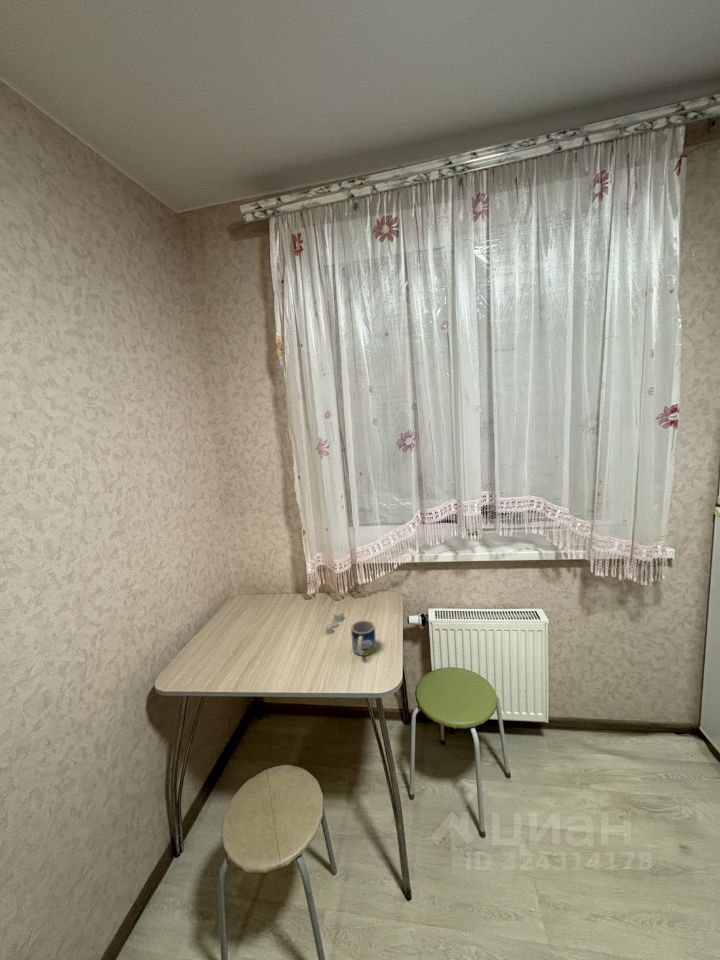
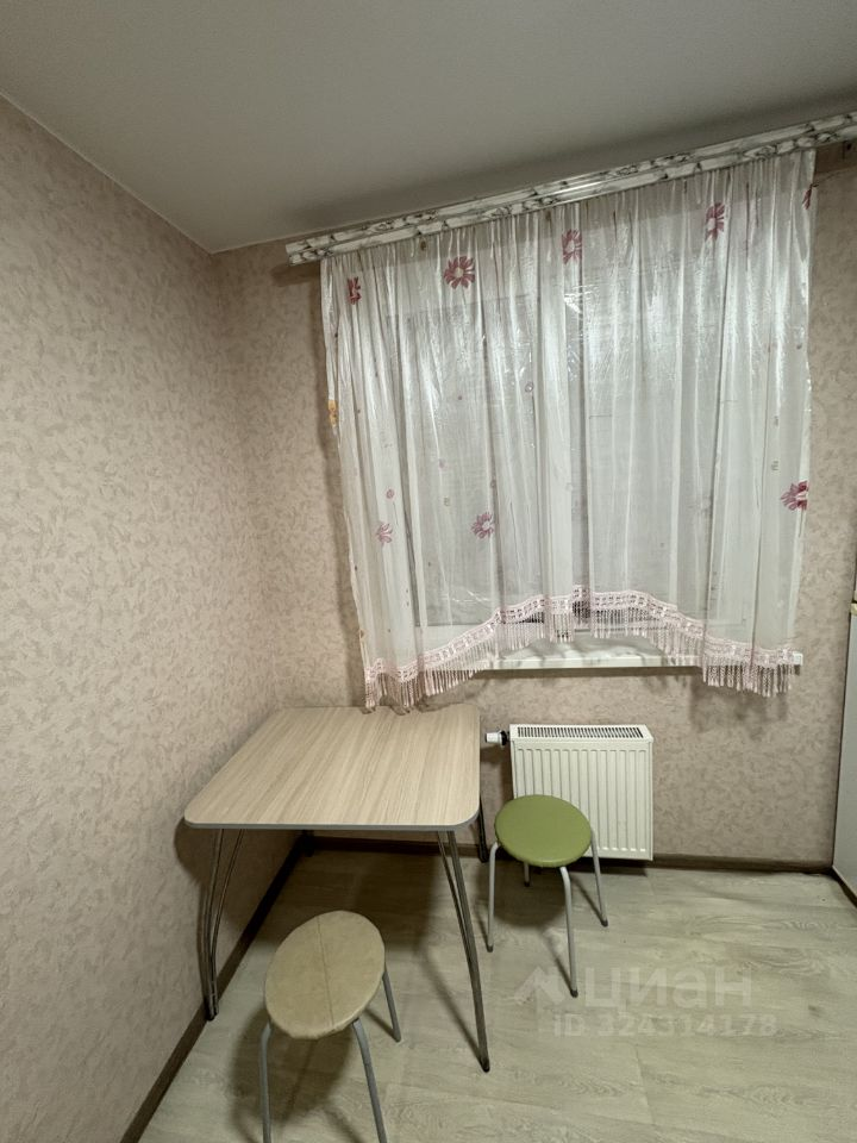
- salt and pepper shaker set [324,610,345,635]
- mug [350,619,377,657]
